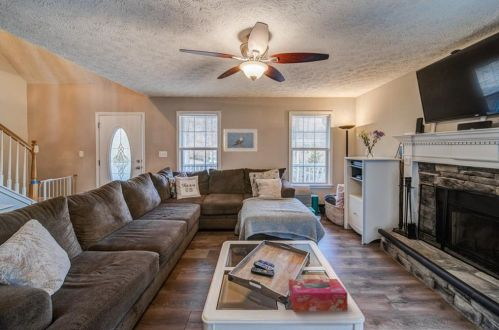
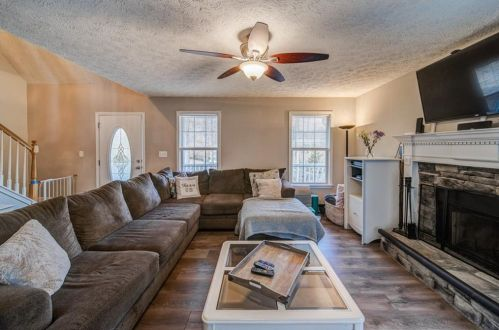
- tissue box [288,278,348,313]
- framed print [223,128,258,153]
